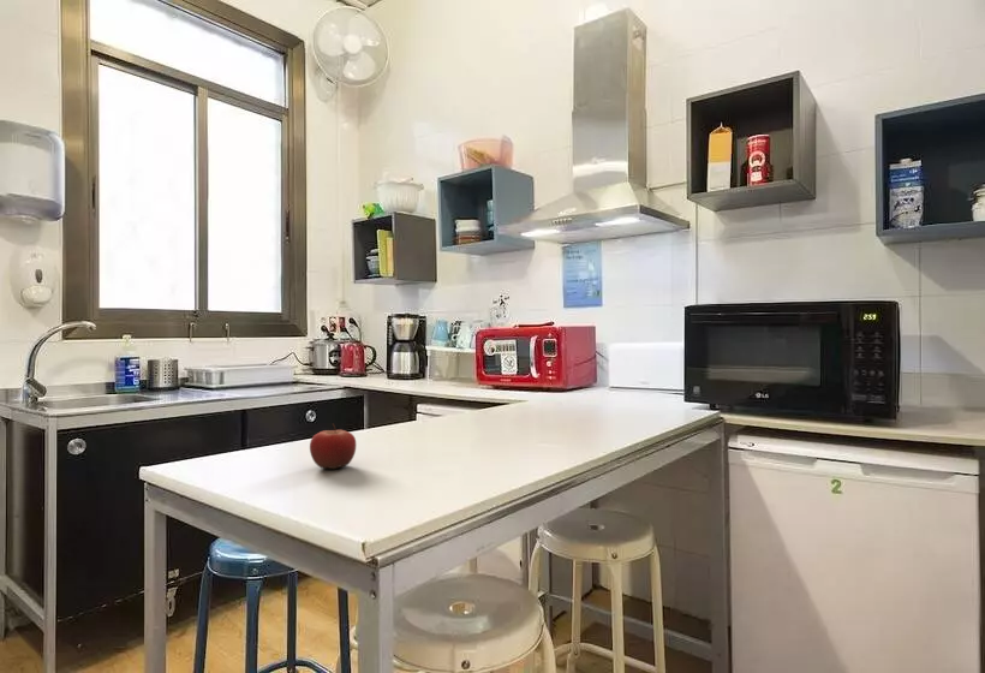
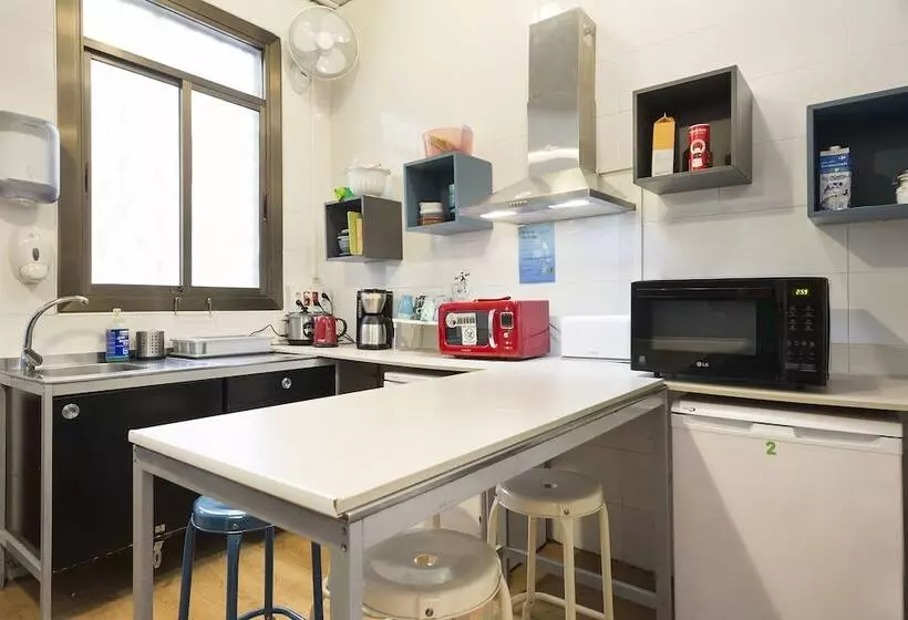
- fruit [309,423,357,470]
